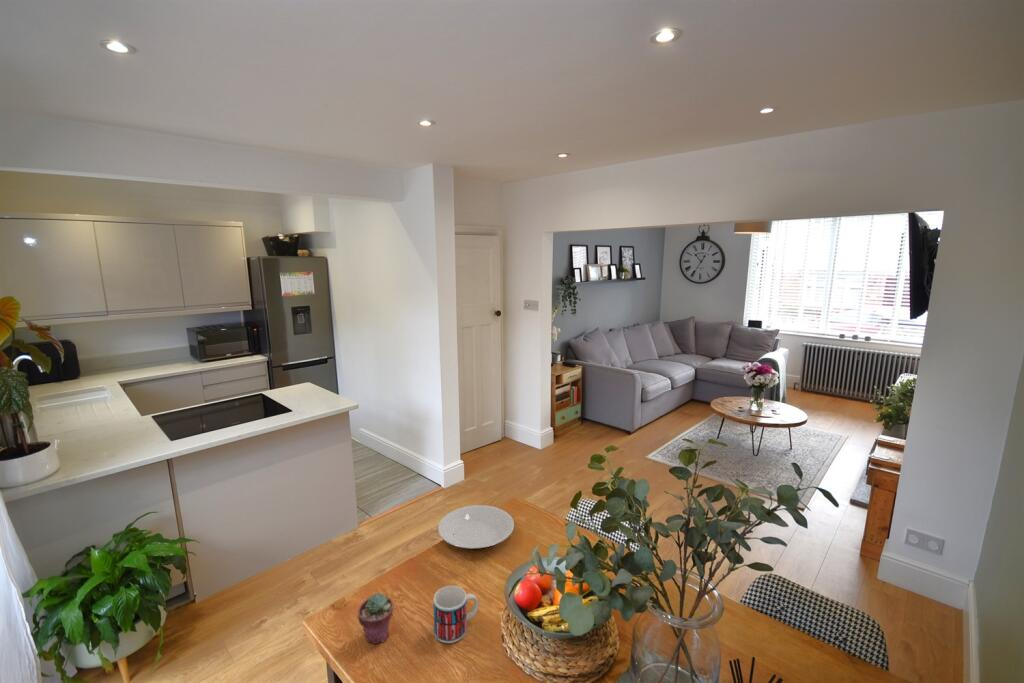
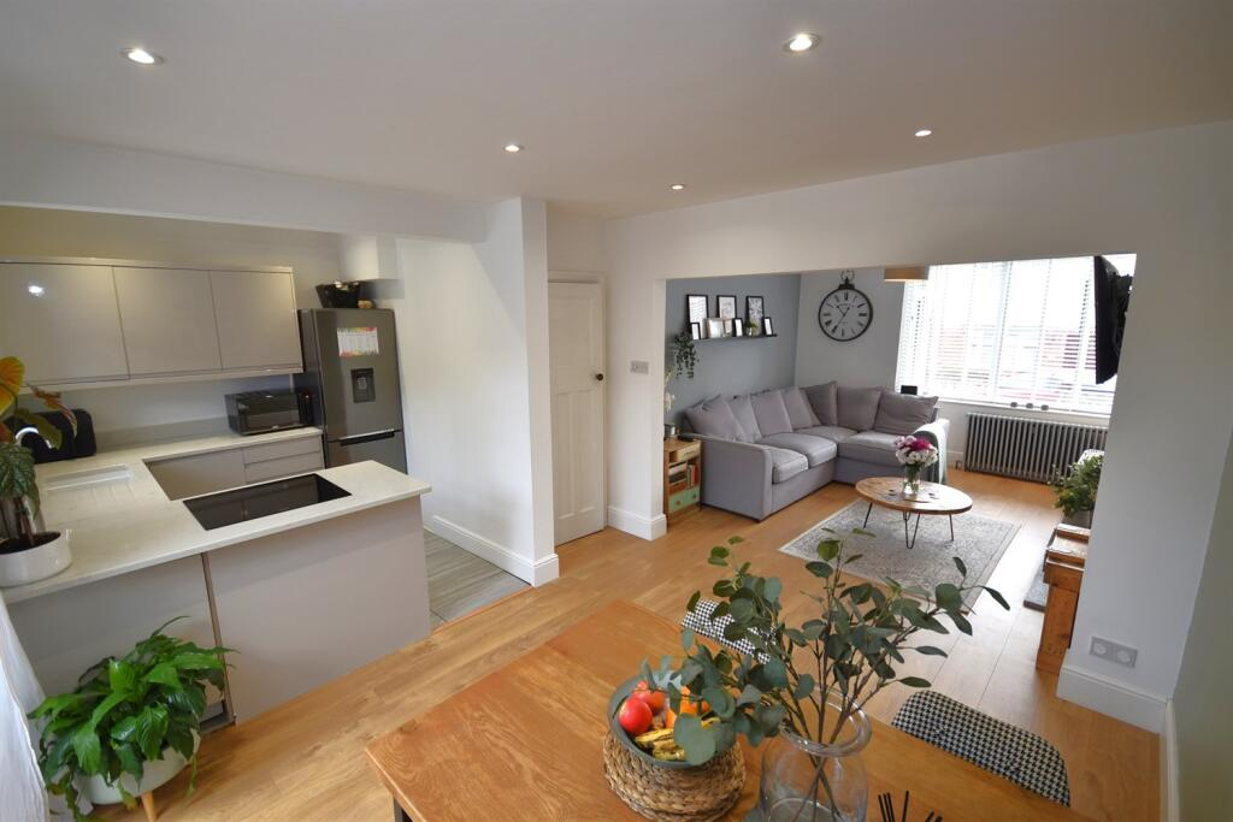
- potted succulent [357,592,394,645]
- plate [437,504,515,551]
- mug [432,585,479,644]
